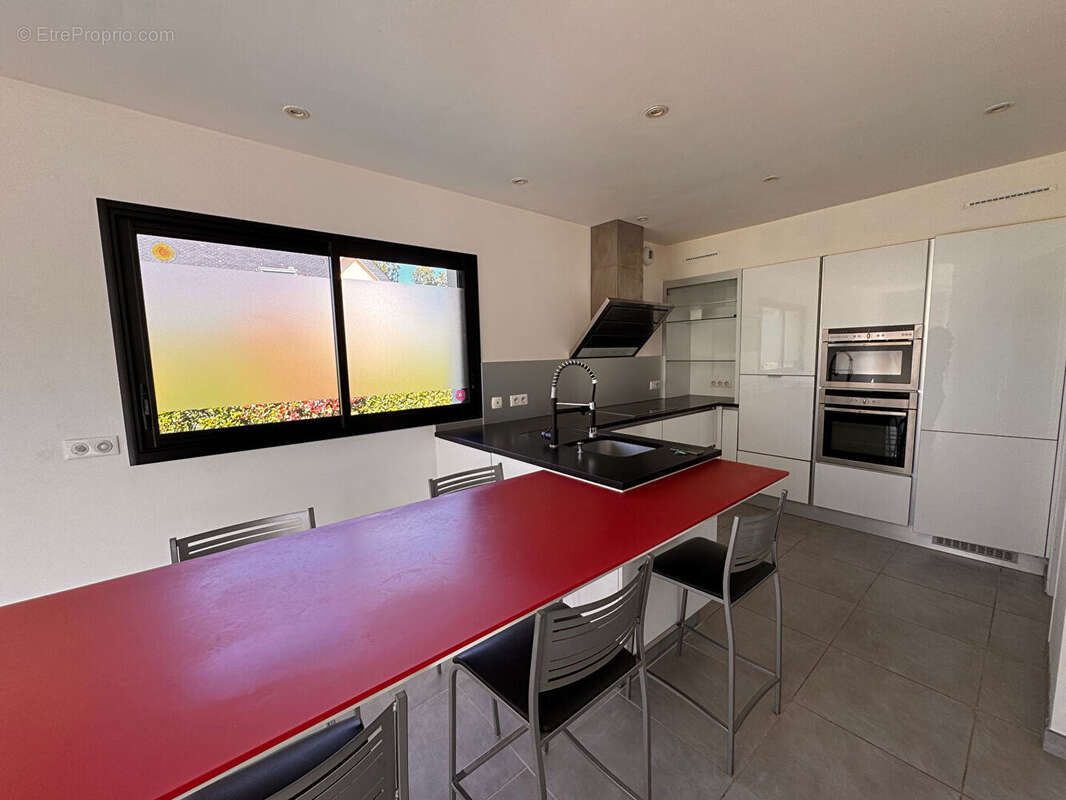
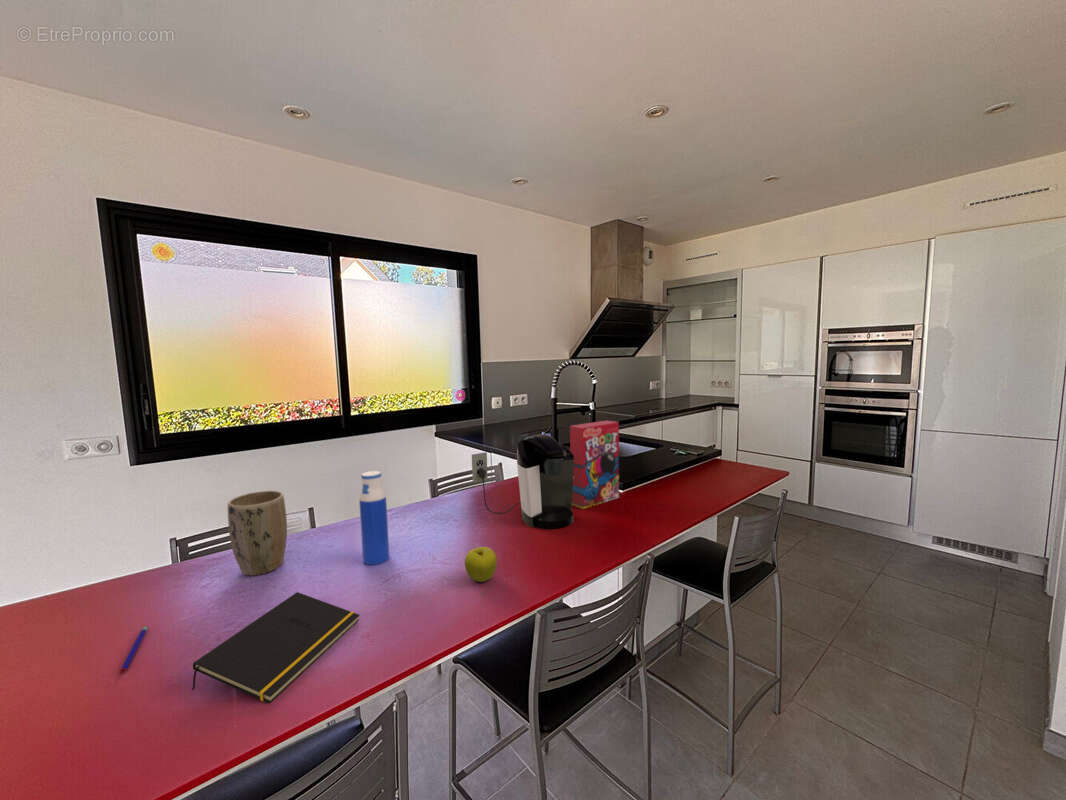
+ notepad [191,591,361,704]
+ cereal box [569,419,620,510]
+ fruit [464,546,498,583]
+ plant pot [227,490,288,576]
+ pen [119,625,148,674]
+ coffee maker [471,433,574,530]
+ water bottle [358,470,390,566]
